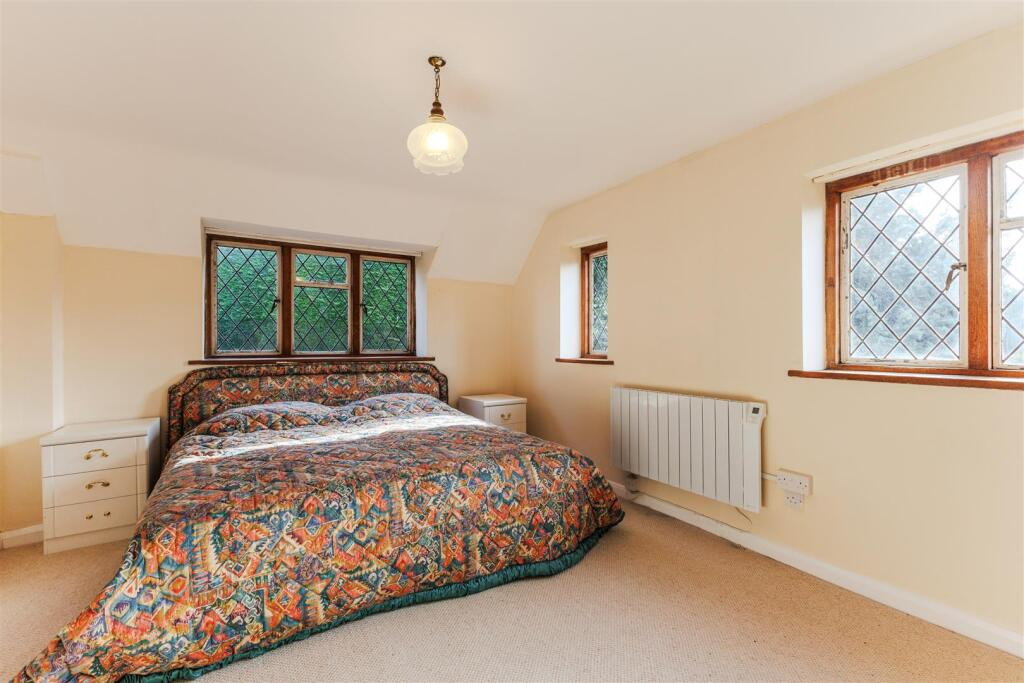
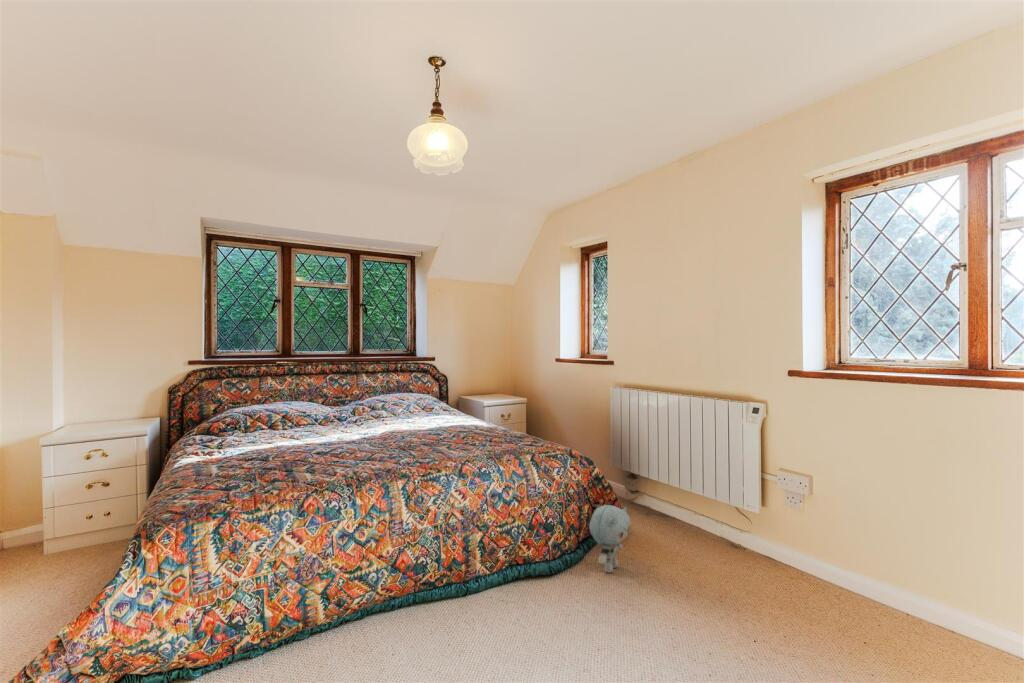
+ plush toy [588,504,632,574]
